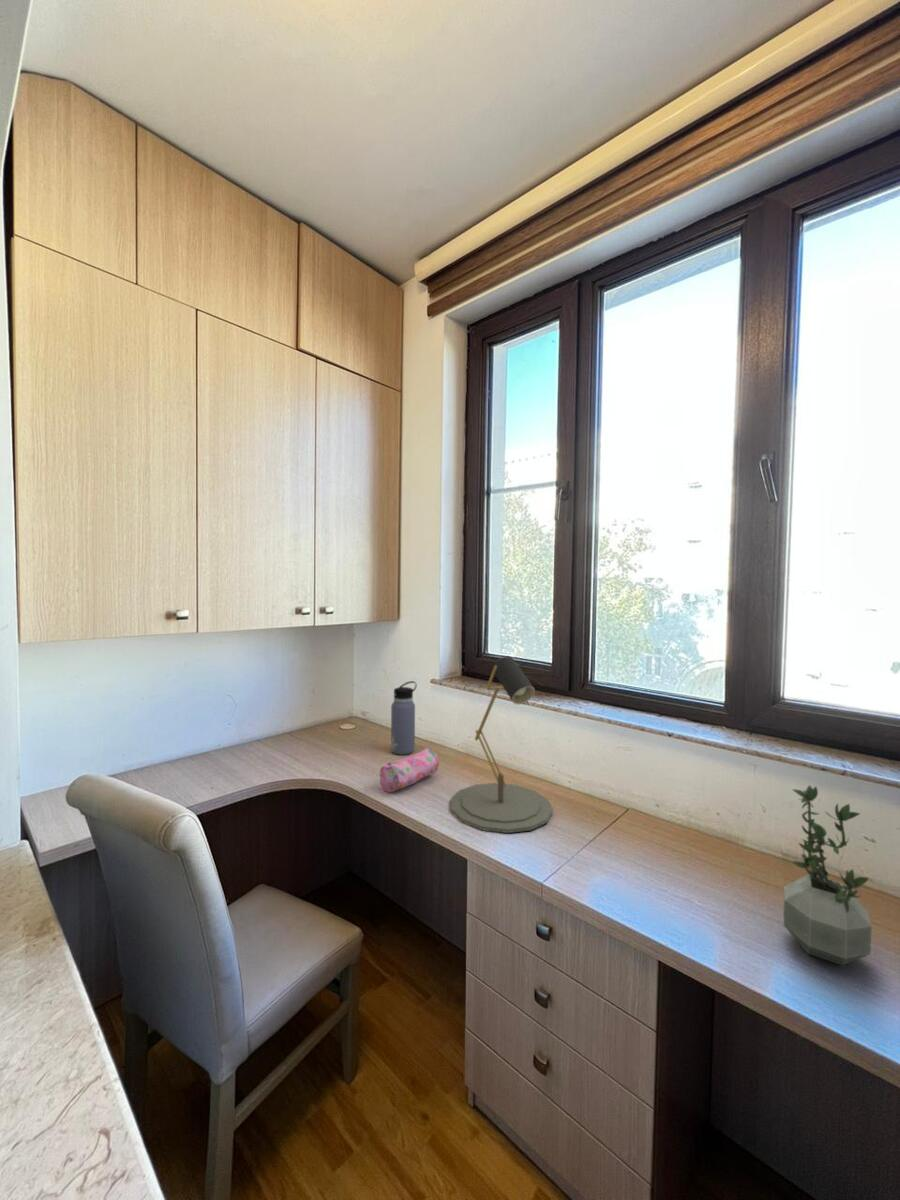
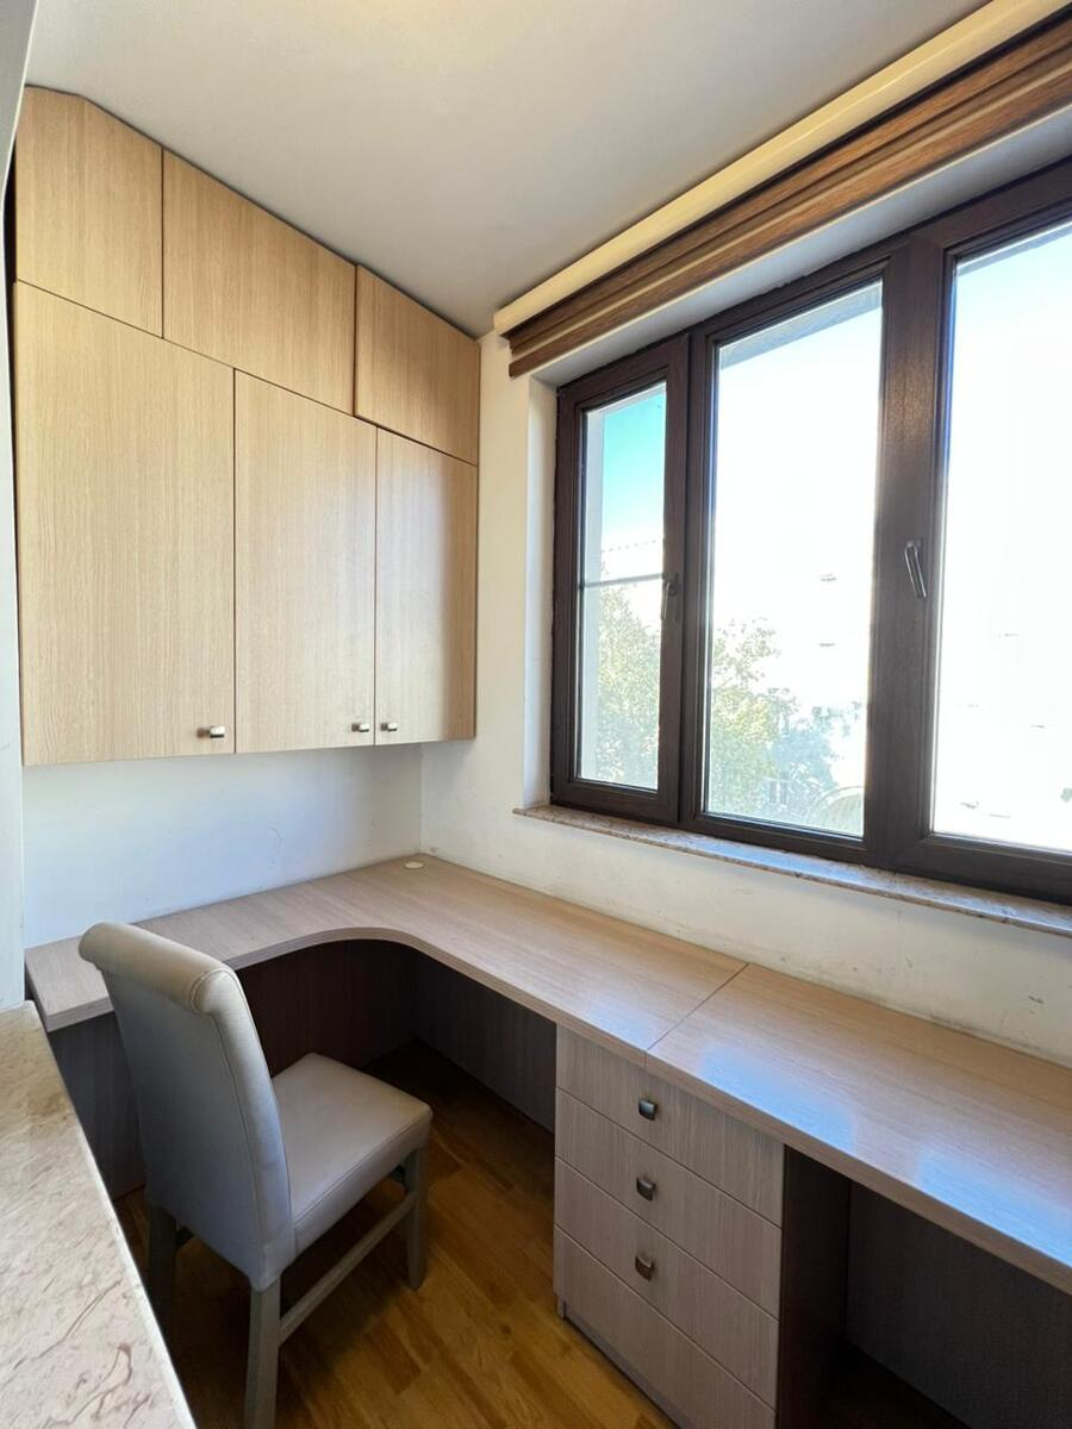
- pencil case [379,747,440,793]
- desk lamp [450,656,554,834]
- potted plant [783,784,873,967]
- water bottle [390,680,418,755]
